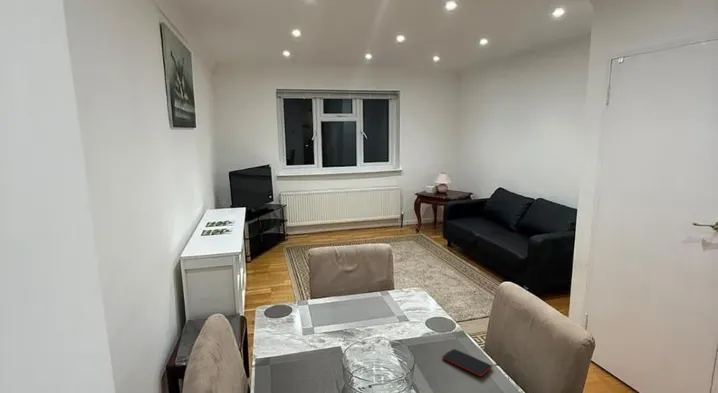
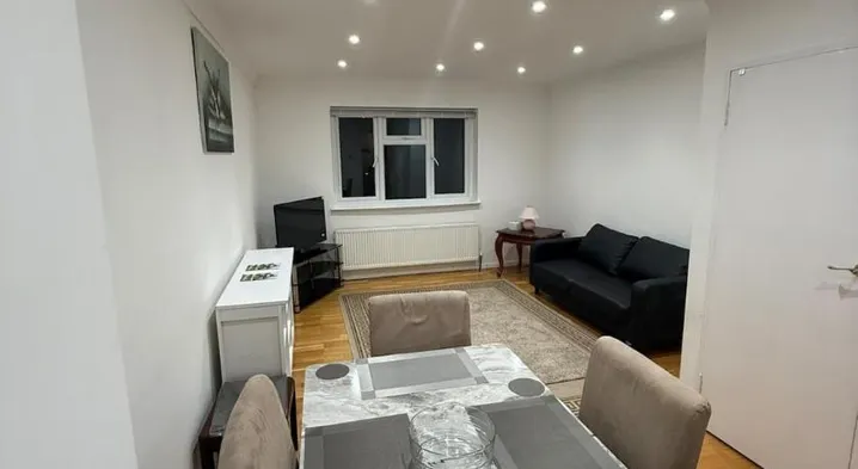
- smartphone [441,348,494,377]
